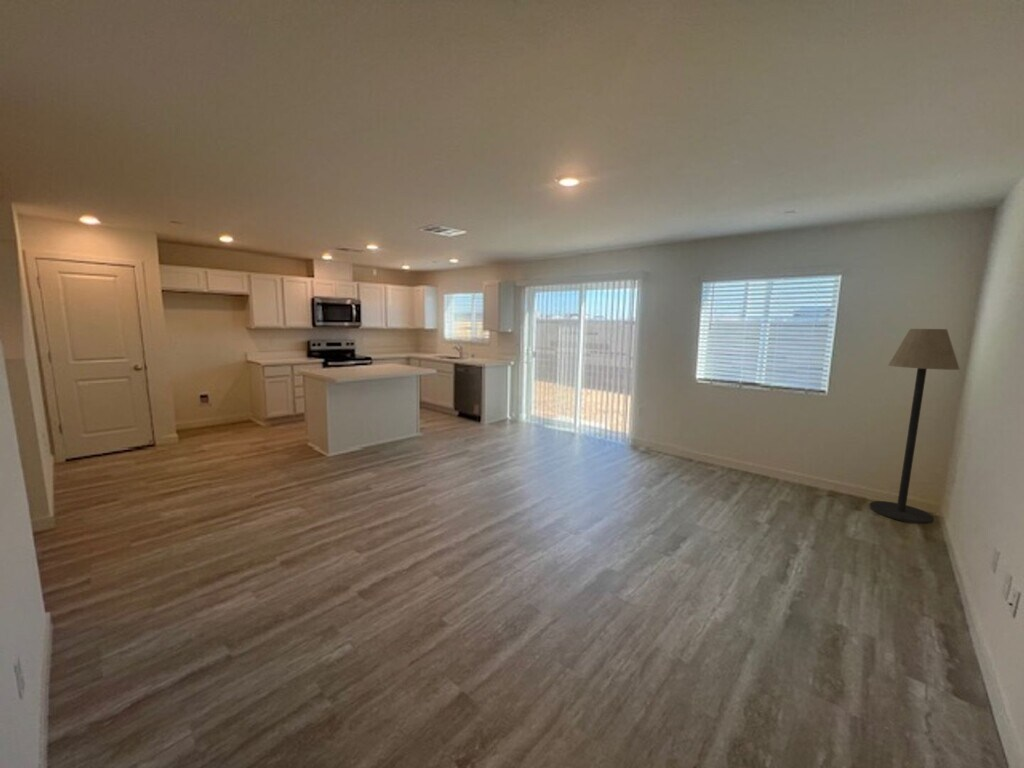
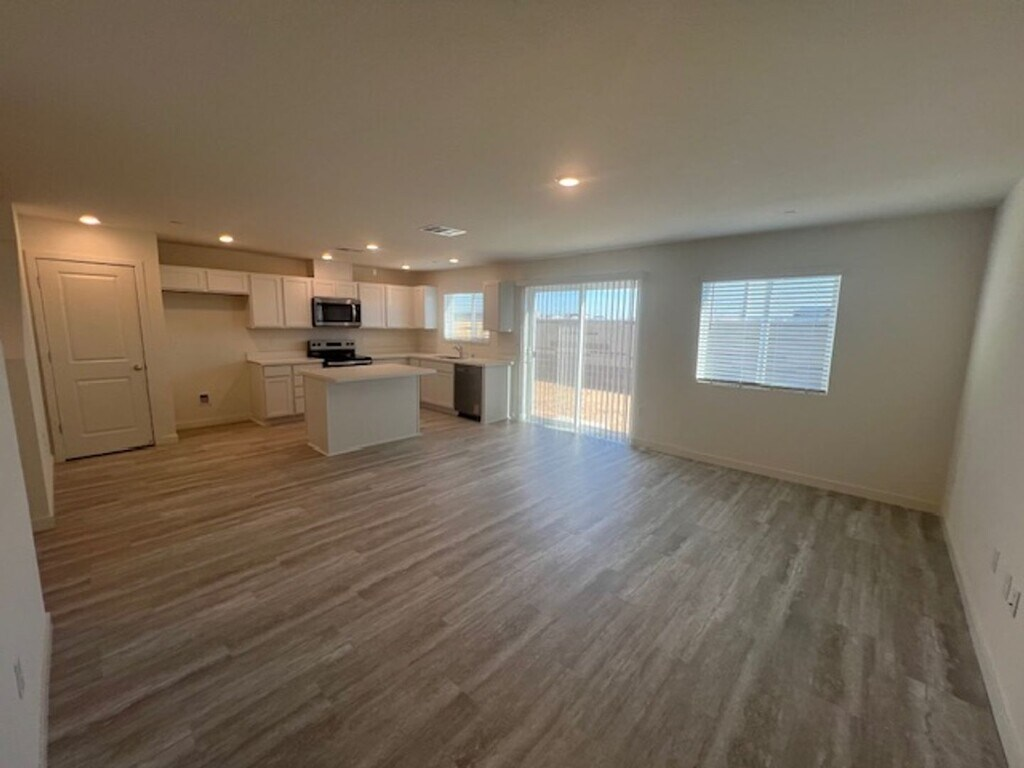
- floor lamp [869,328,960,525]
